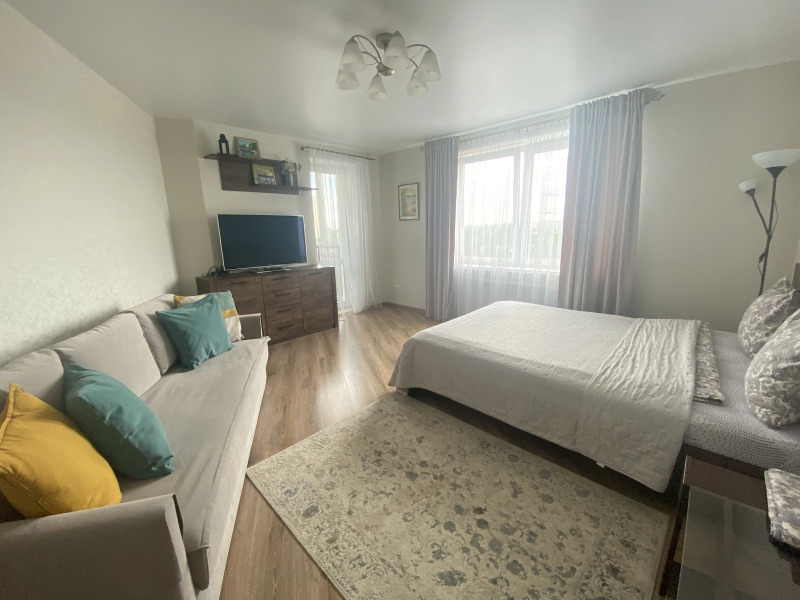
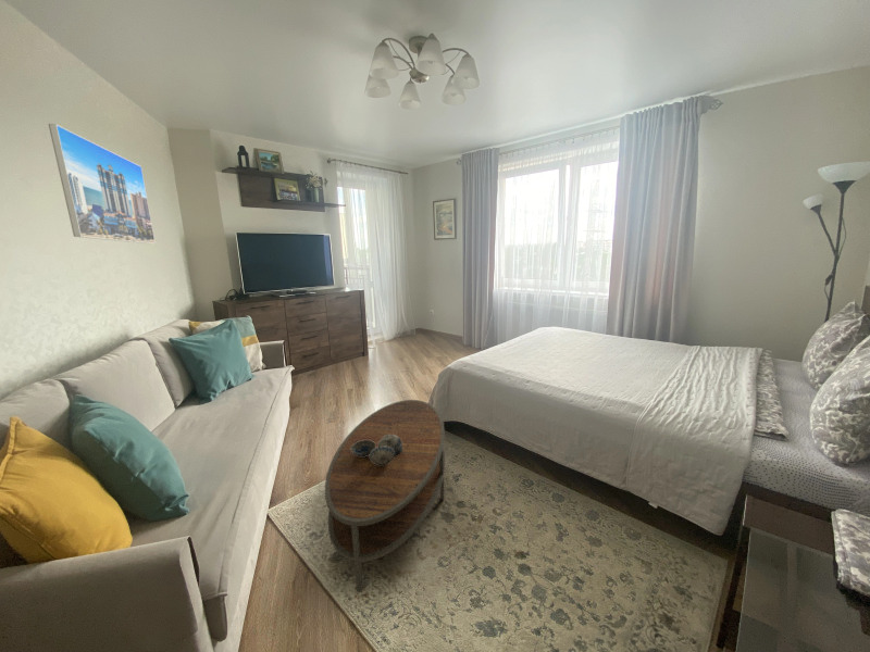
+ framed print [48,123,157,244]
+ coffee table [324,399,446,593]
+ decorative bowl [351,435,402,465]
